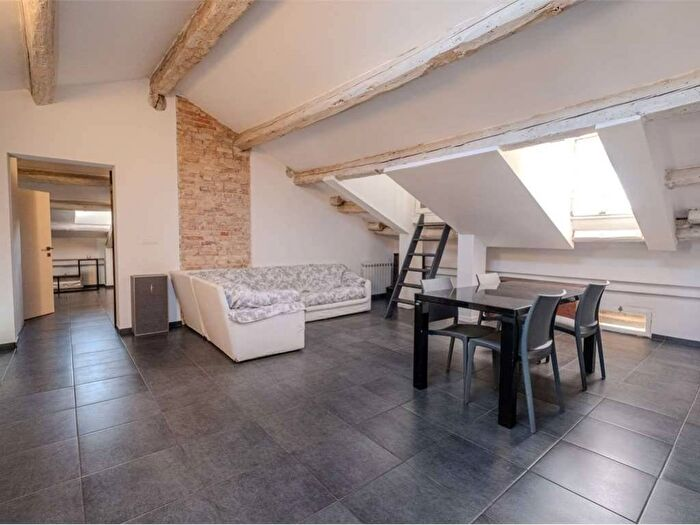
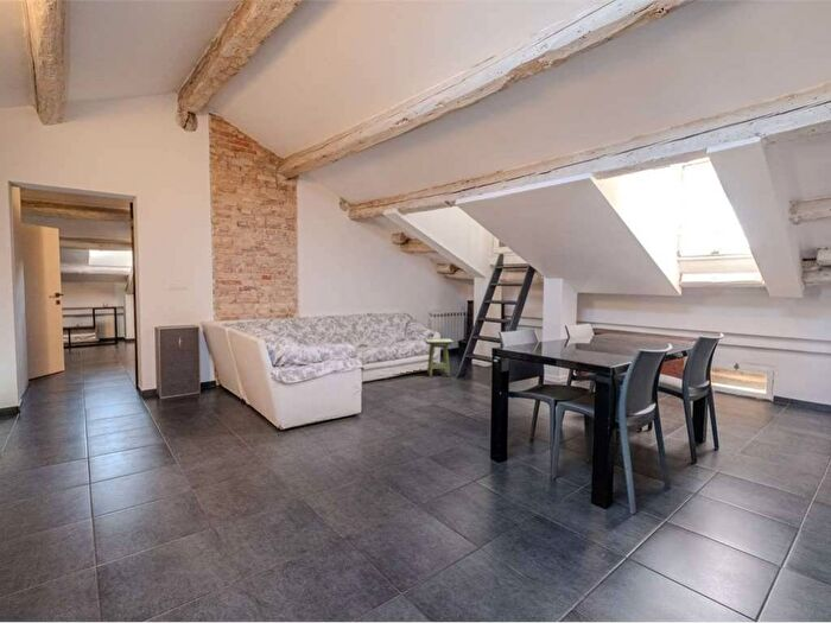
+ side table [424,337,456,377]
